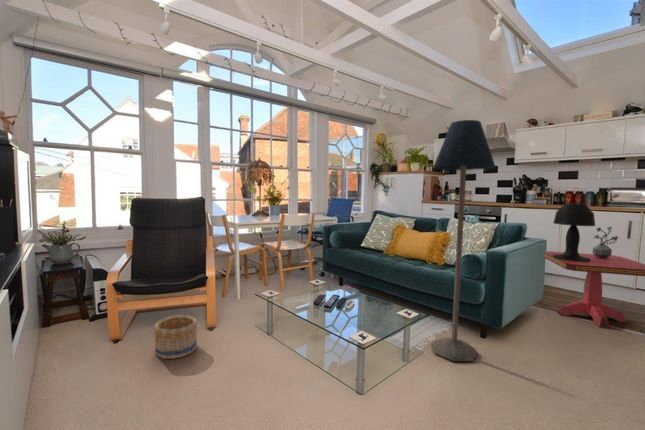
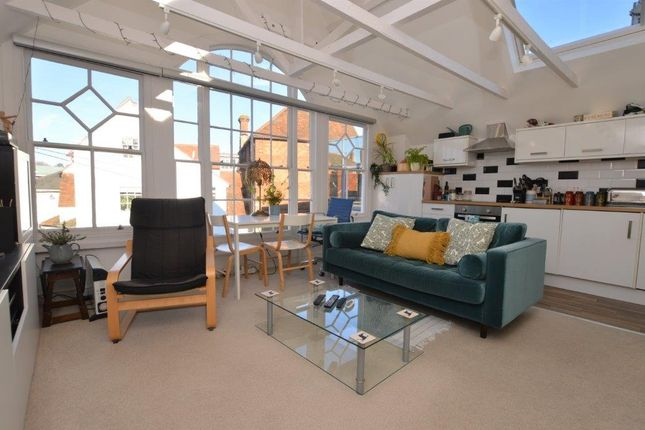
- potted plant [591,226,619,259]
- floor lamp [430,119,496,362]
- side table [542,250,645,330]
- basket [153,314,198,360]
- table lamp [552,202,596,262]
